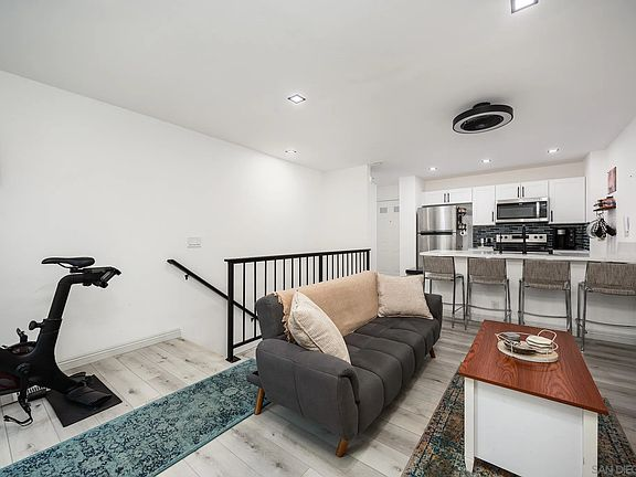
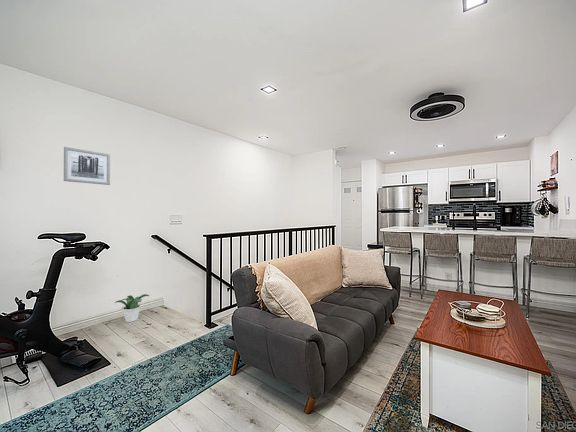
+ wall art [63,146,111,186]
+ potted plant [114,293,151,323]
